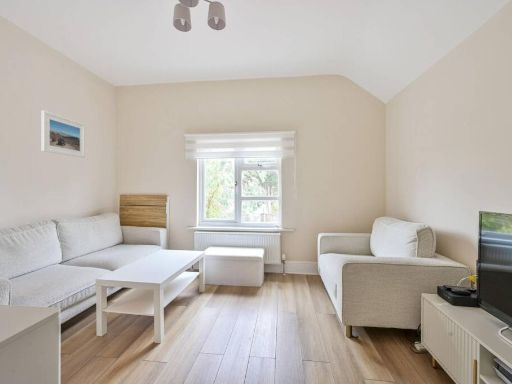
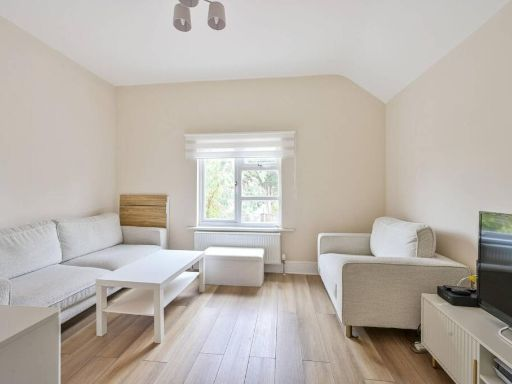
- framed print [41,109,86,159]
